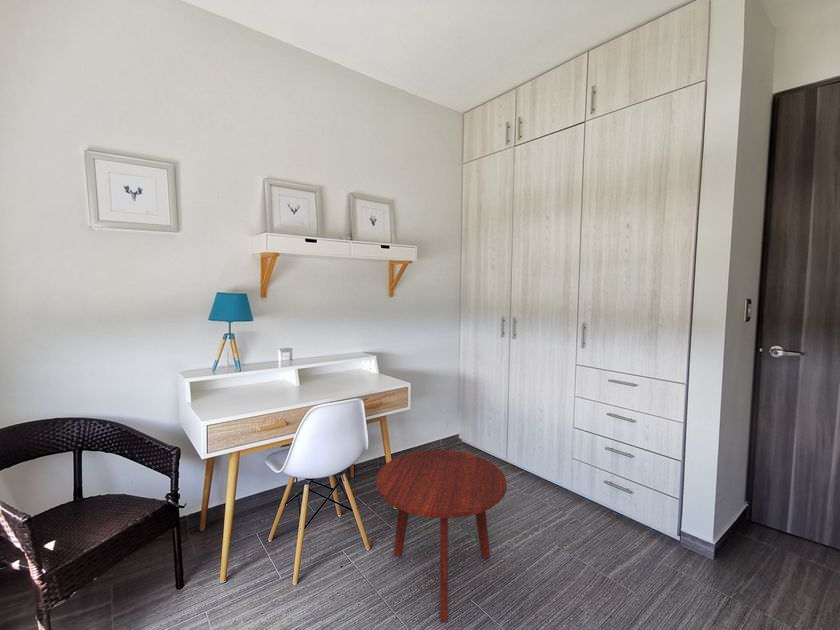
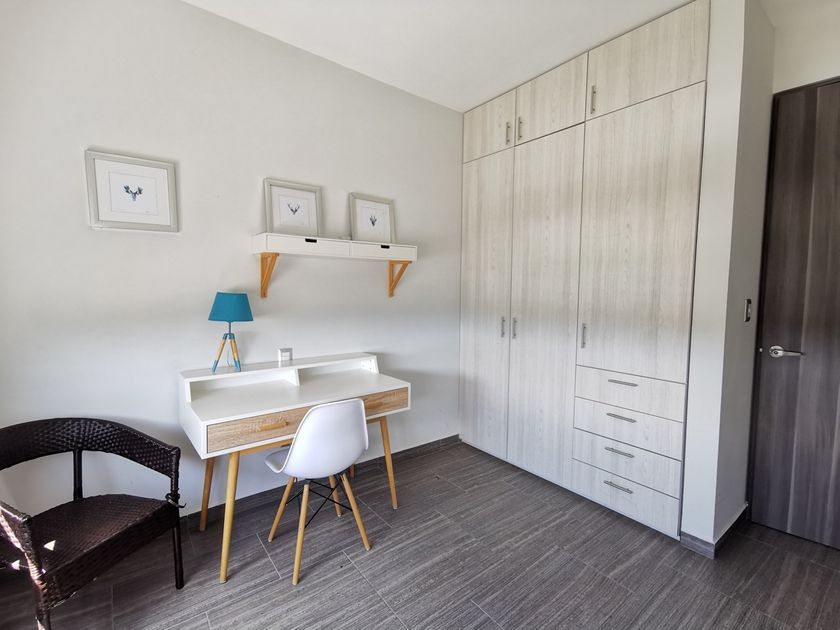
- side table [375,449,508,624]
